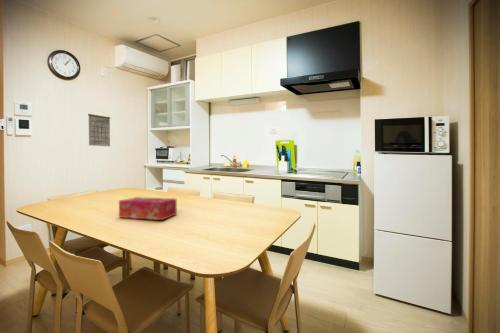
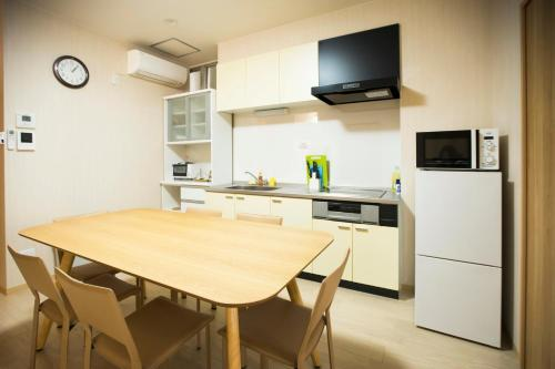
- calendar [87,110,111,147]
- tissue box [118,196,178,221]
